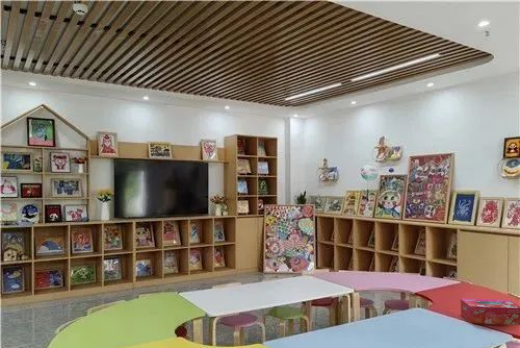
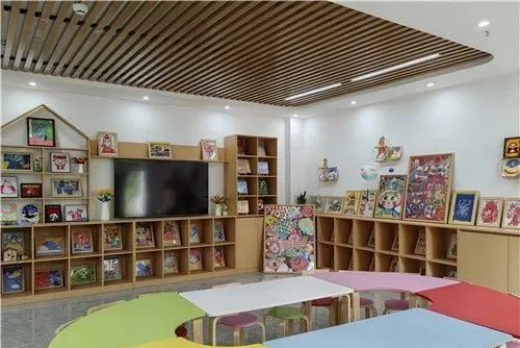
- tissue box [460,298,520,326]
